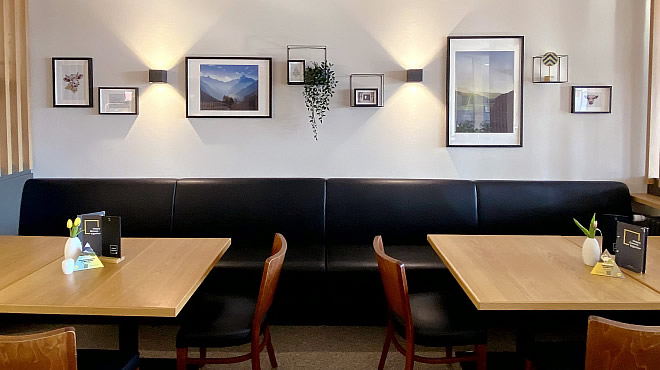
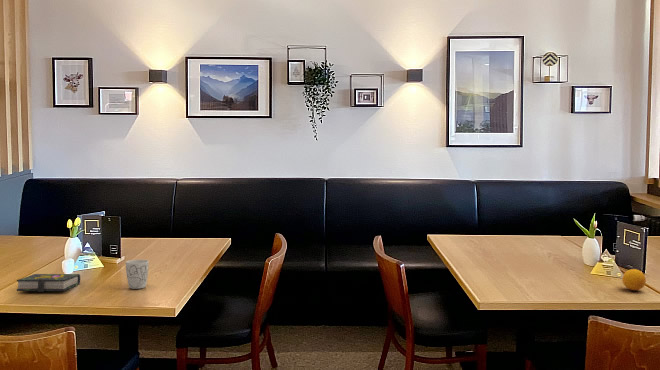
+ book [16,273,81,293]
+ mug [125,259,150,290]
+ fruit [621,268,647,291]
